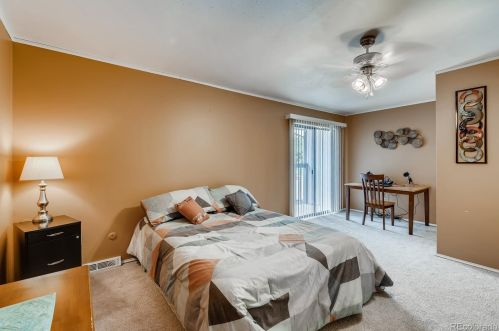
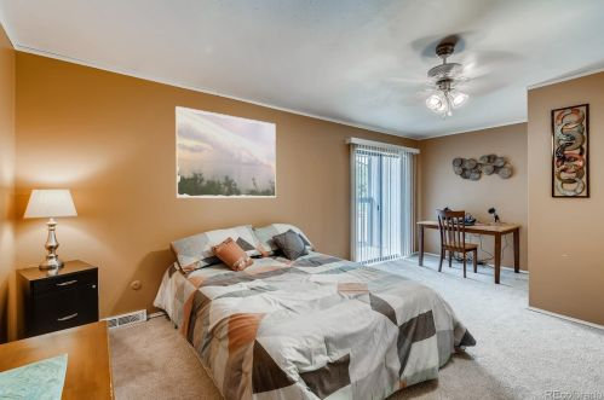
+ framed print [174,105,277,199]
